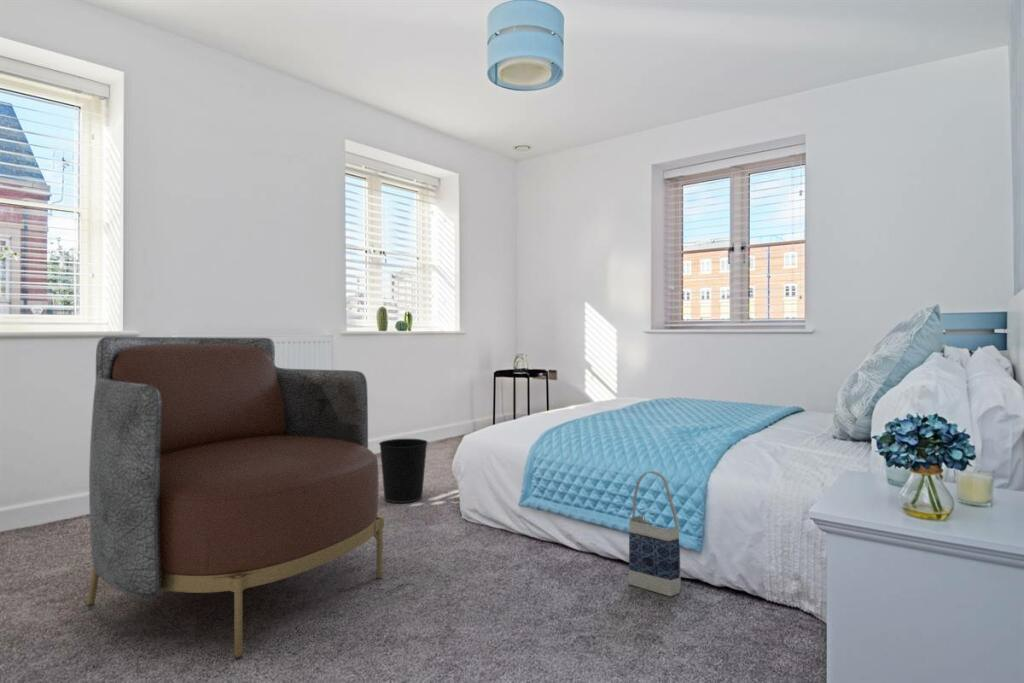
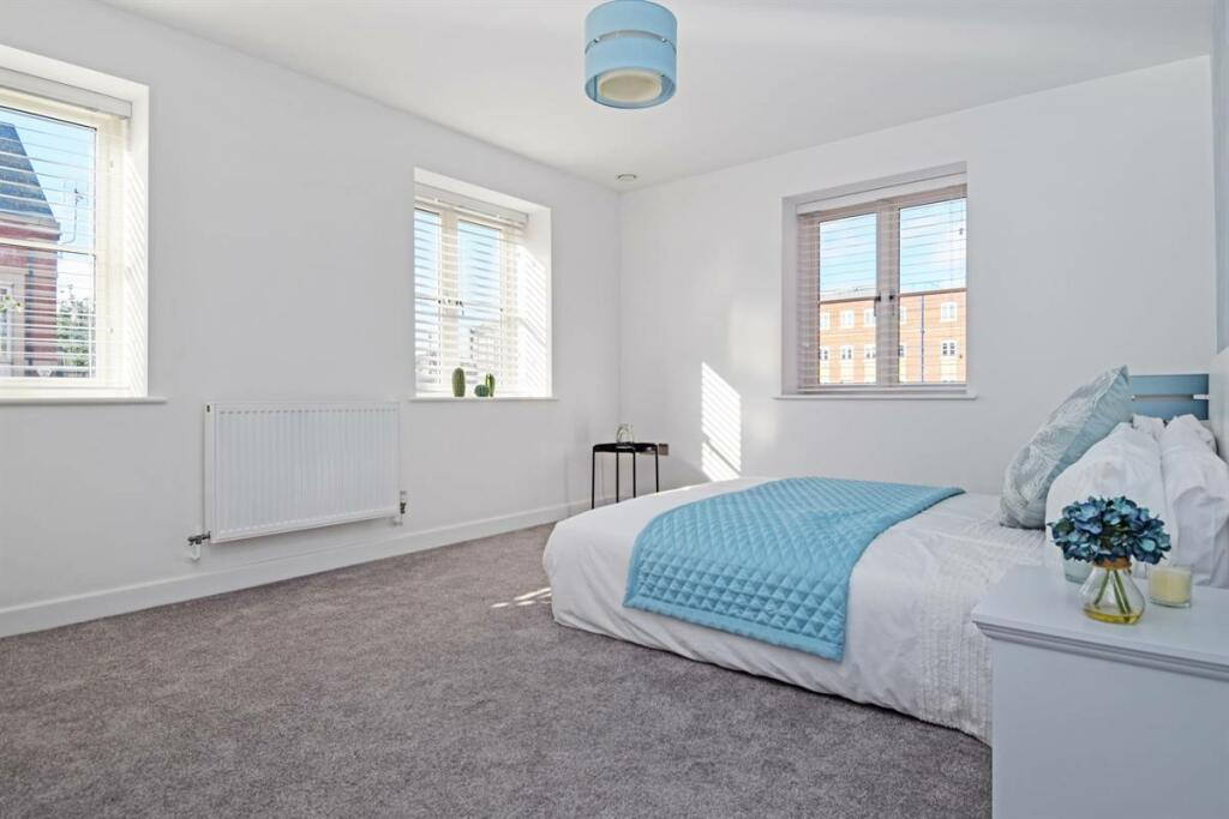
- armchair [86,335,385,660]
- wastebasket [378,438,429,504]
- bag [628,470,682,597]
